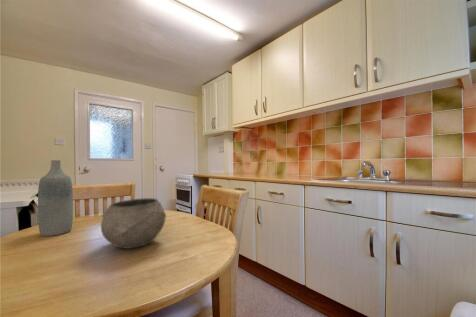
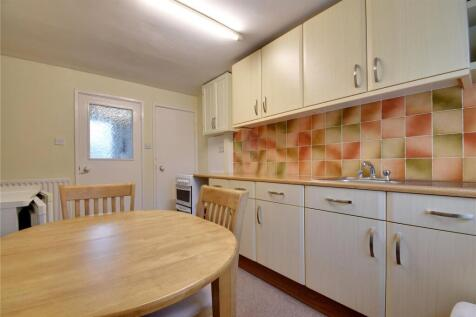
- bottle [37,159,74,237]
- bowl [100,197,167,250]
